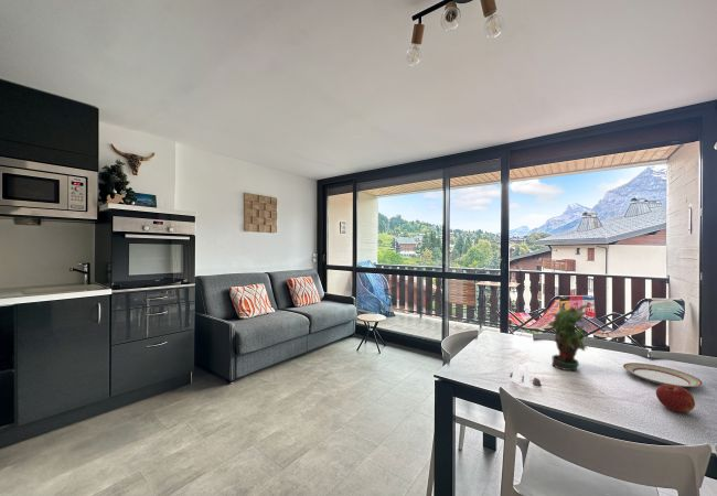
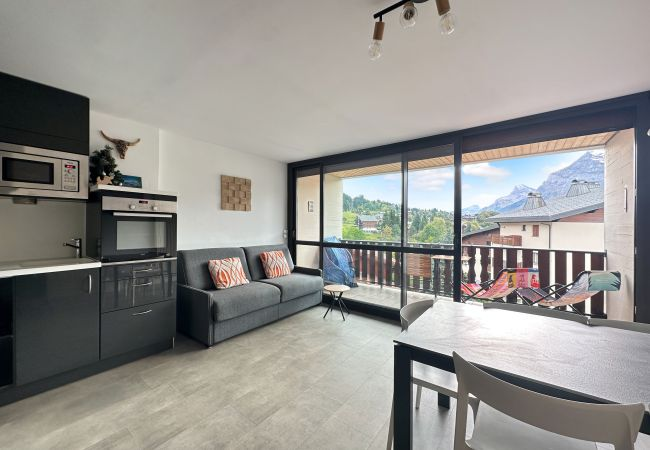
- potted plant [546,301,597,371]
- salt and pepper shaker set [510,359,543,388]
- apple [655,385,696,413]
- plate [622,362,704,388]
